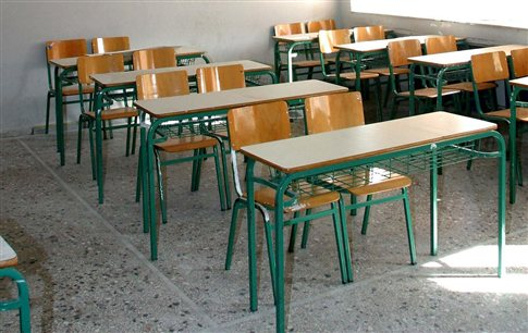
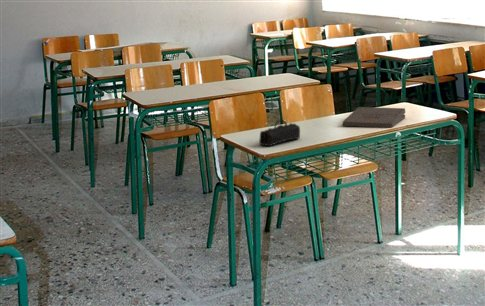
+ pizza box [342,106,406,129]
+ pencil case [258,118,301,147]
